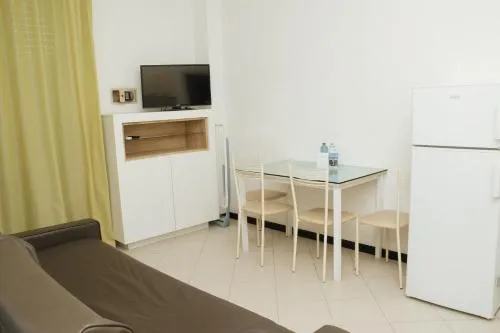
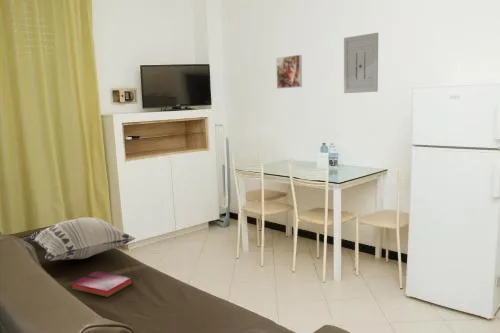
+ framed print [275,54,303,90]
+ wall art [343,32,379,94]
+ decorative pillow [25,216,137,262]
+ hardback book [71,270,134,298]
